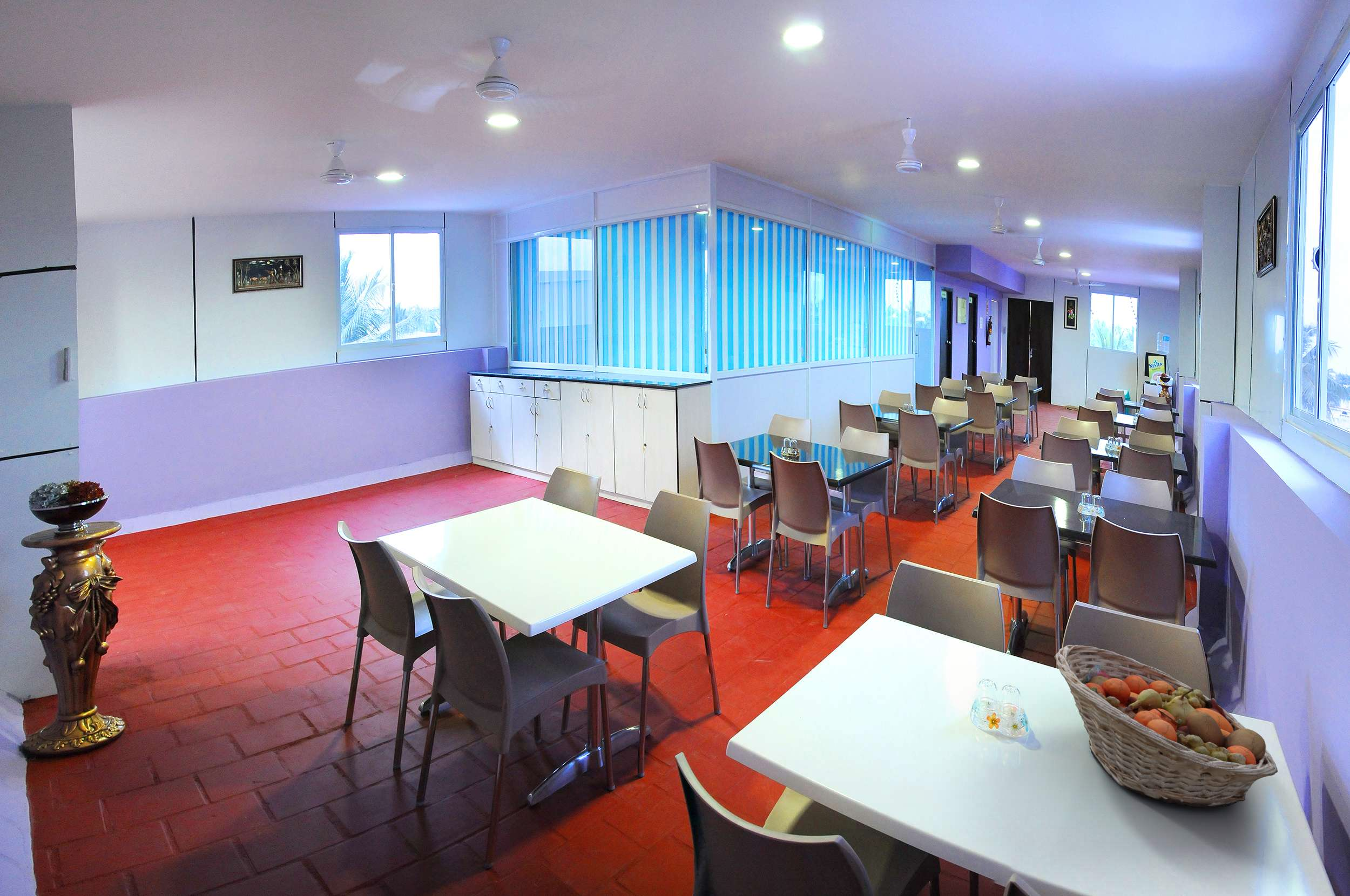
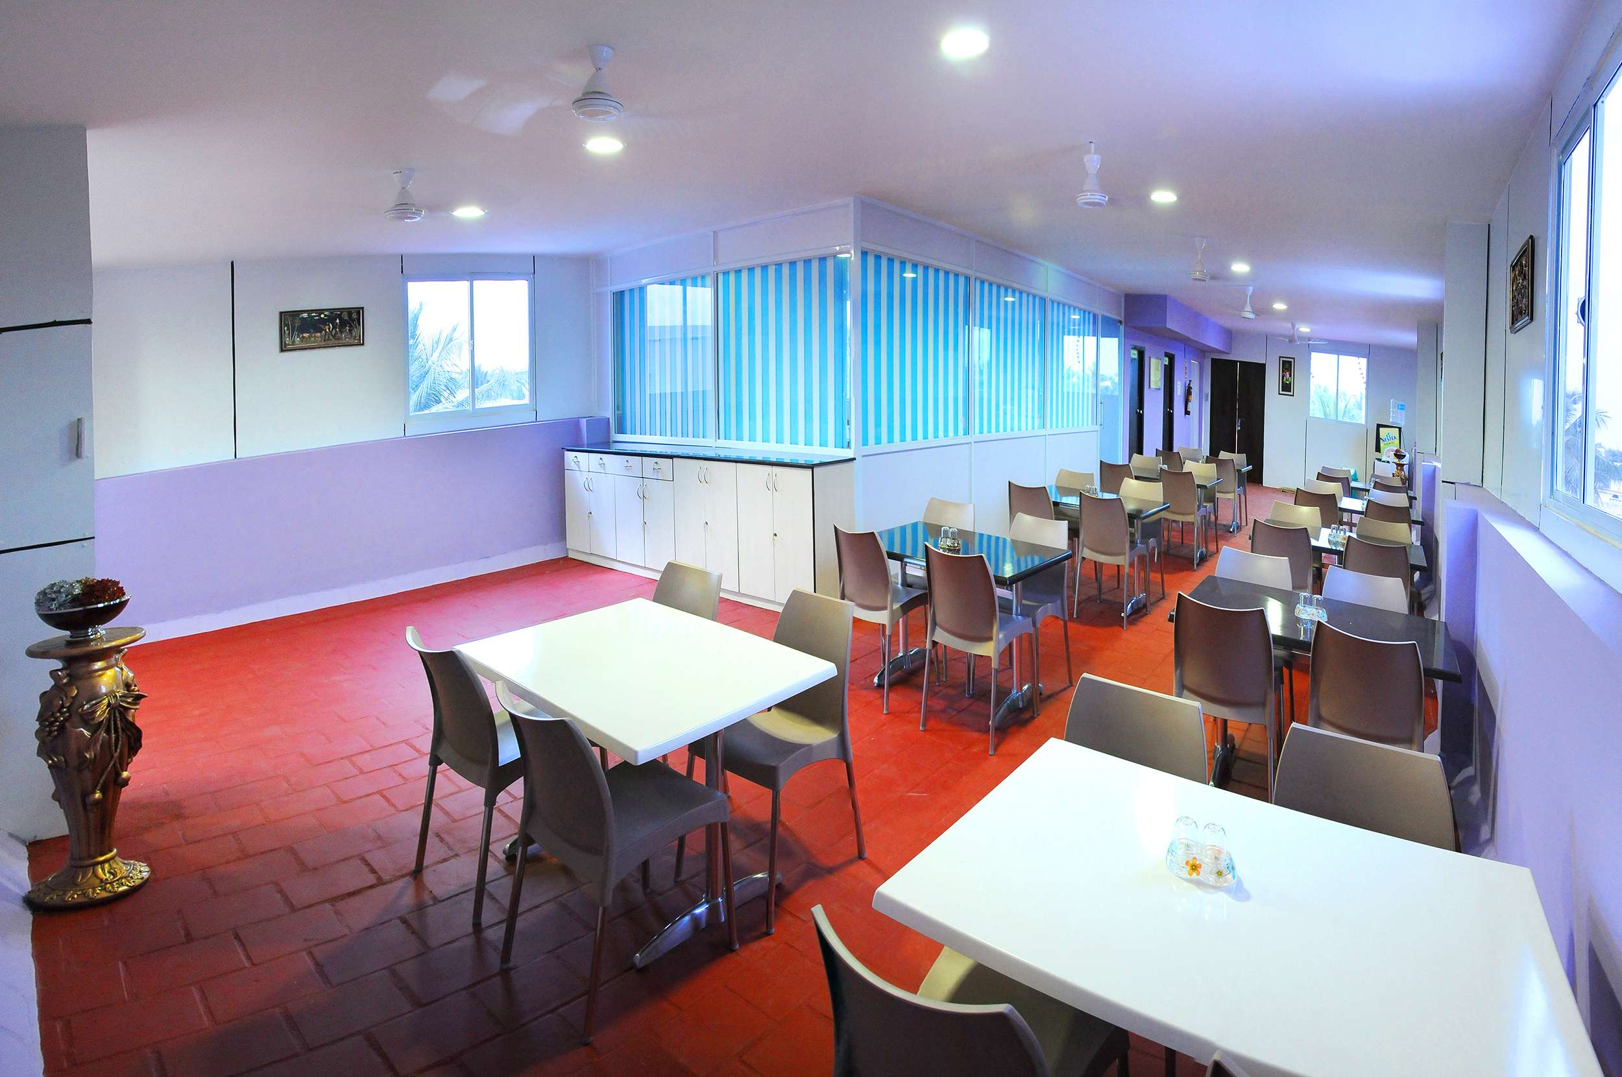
- fruit basket [1054,644,1278,808]
